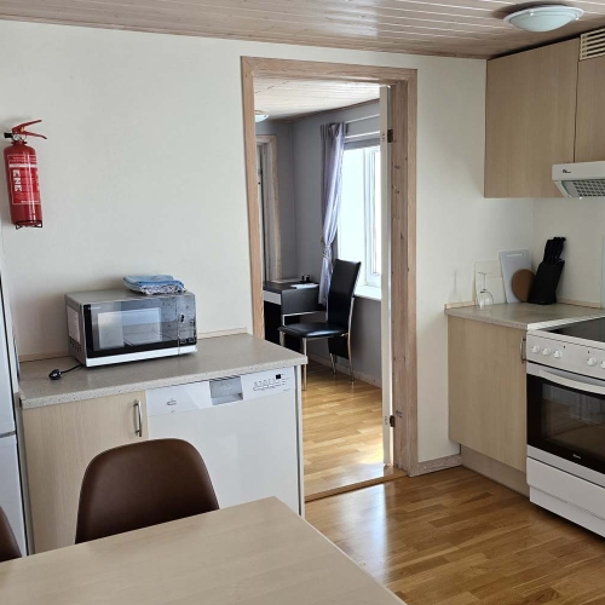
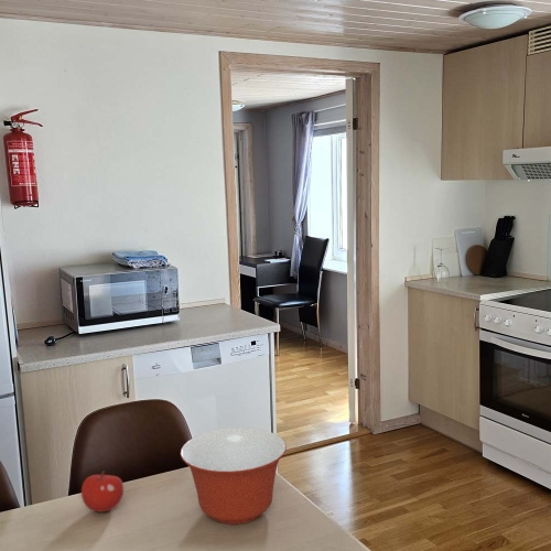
+ mixing bowl [180,426,288,526]
+ fruit [80,469,125,514]
